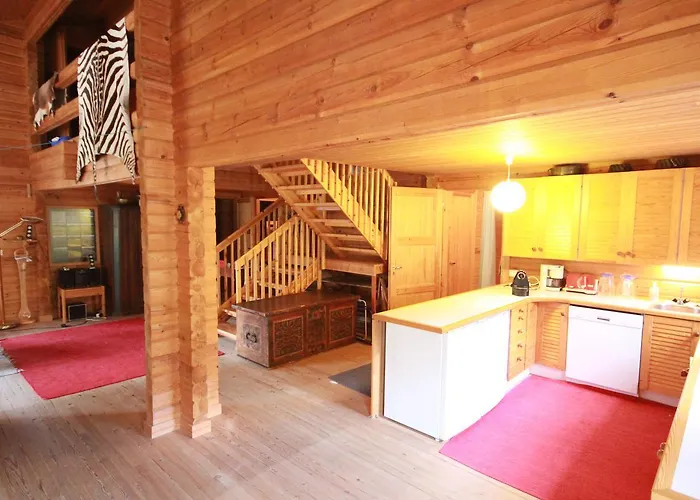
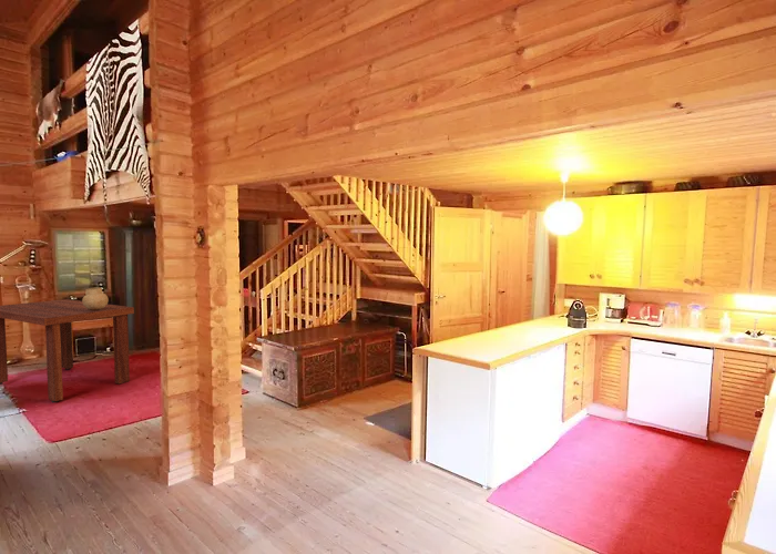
+ dining table [0,298,135,403]
+ ceramic pot [81,287,110,310]
